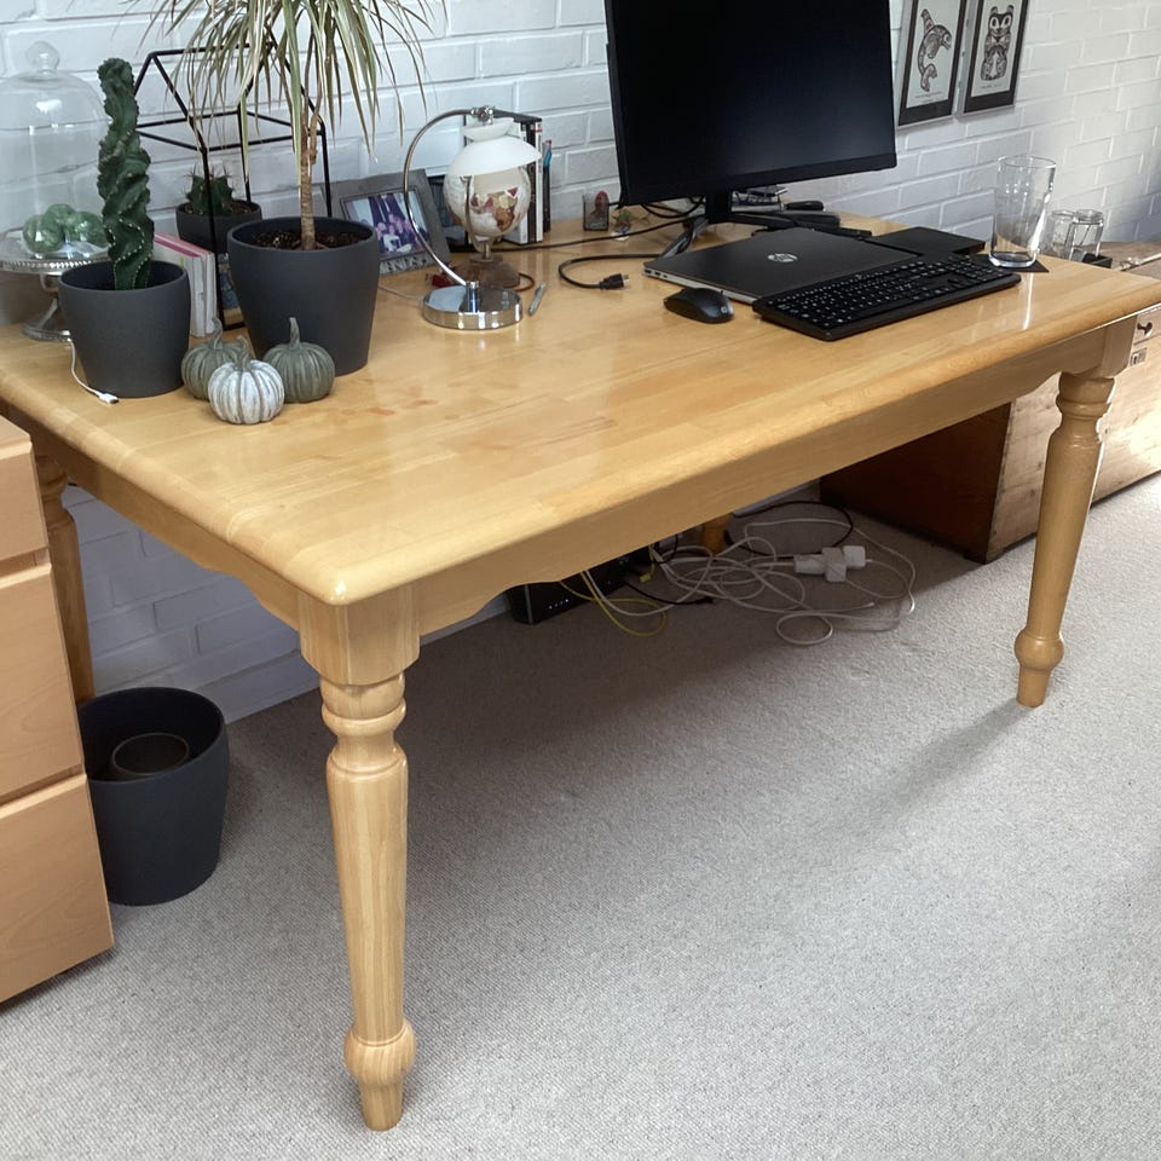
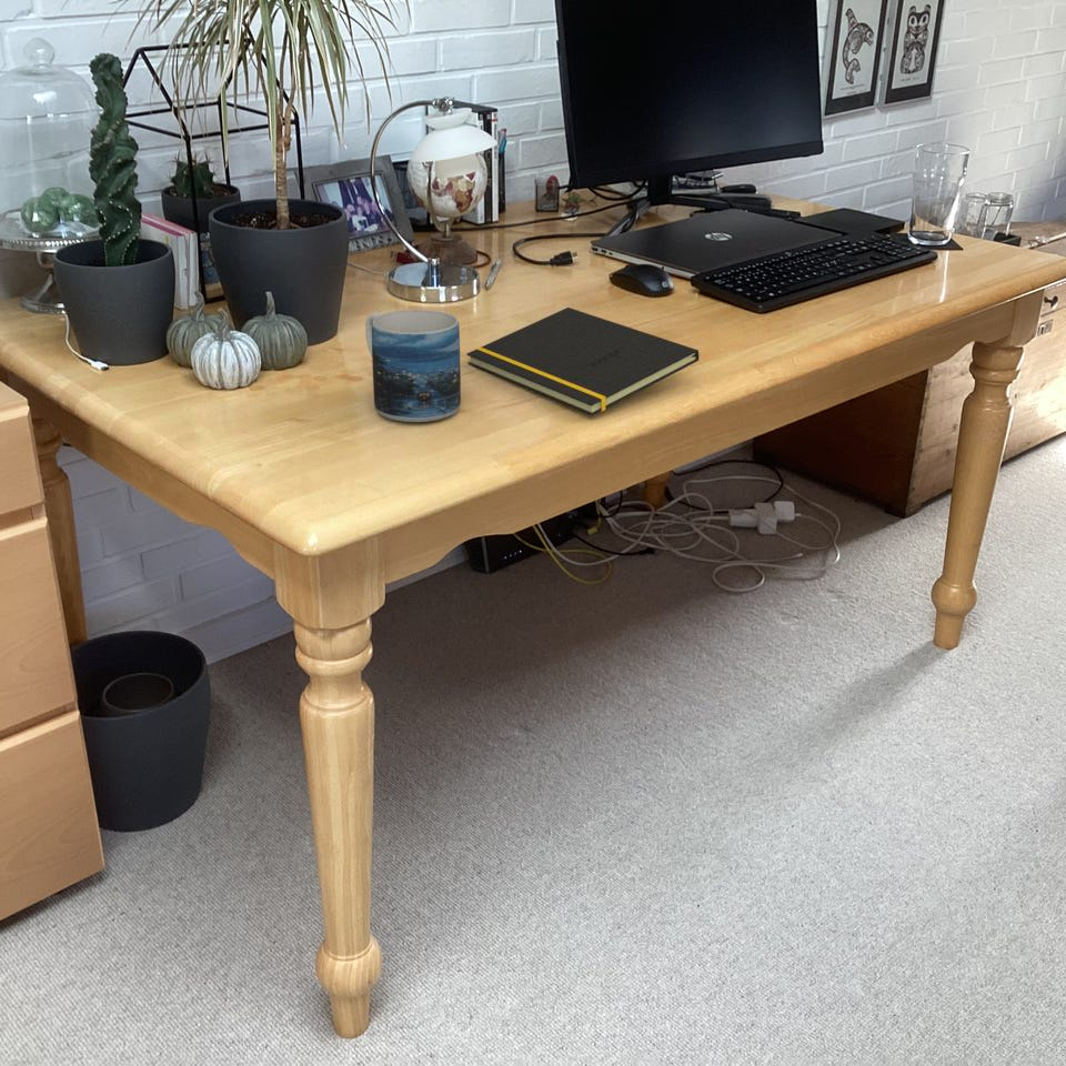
+ mug [364,309,462,423]
+ notepad [465,306,700,416]
